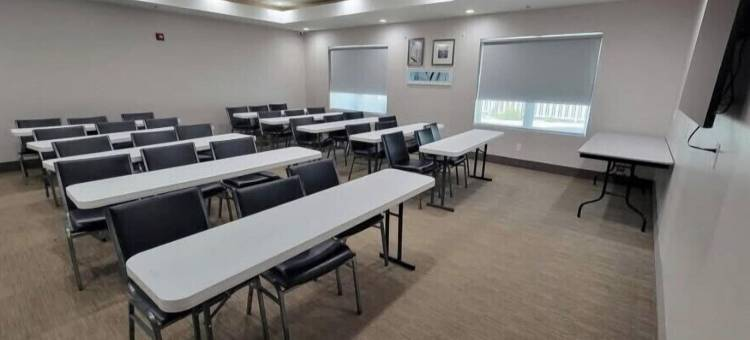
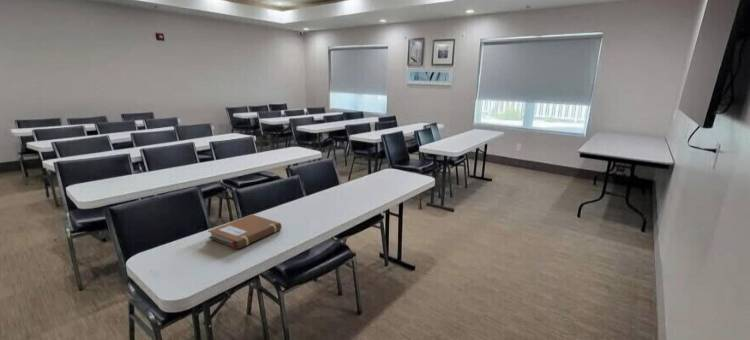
+ notebook [207,213,283,250]
